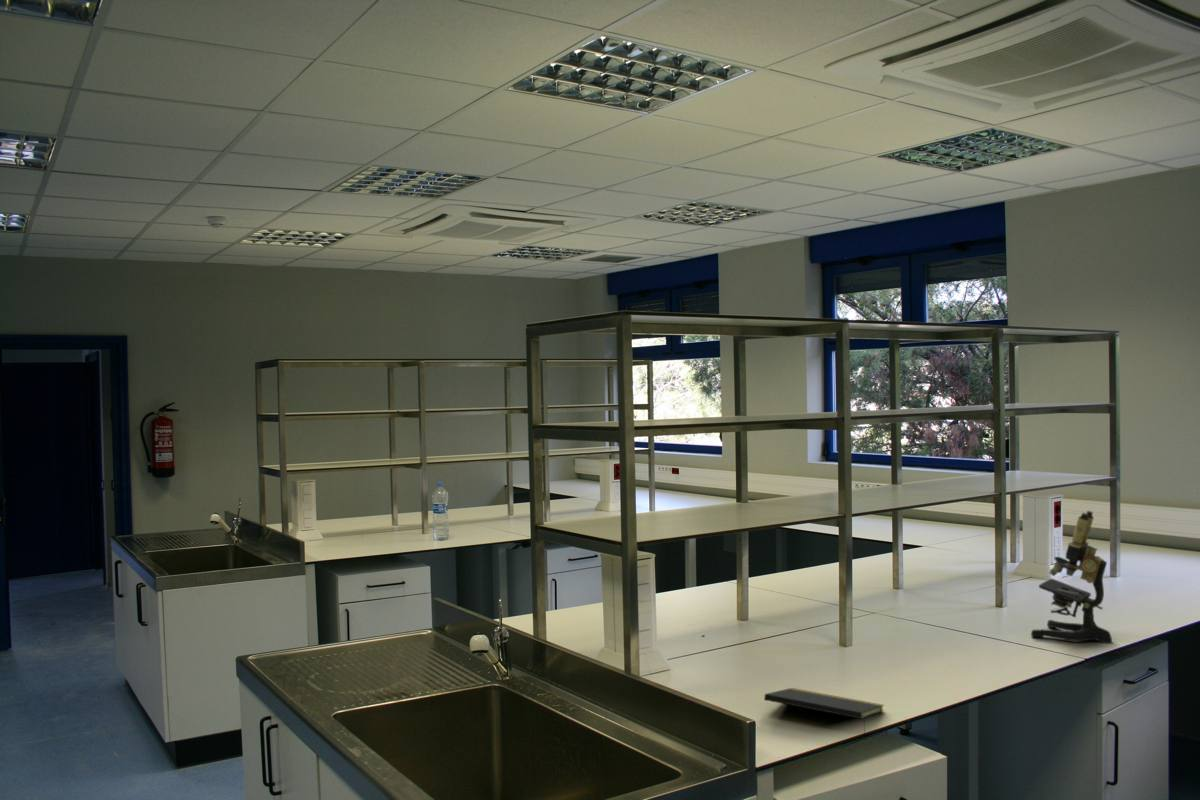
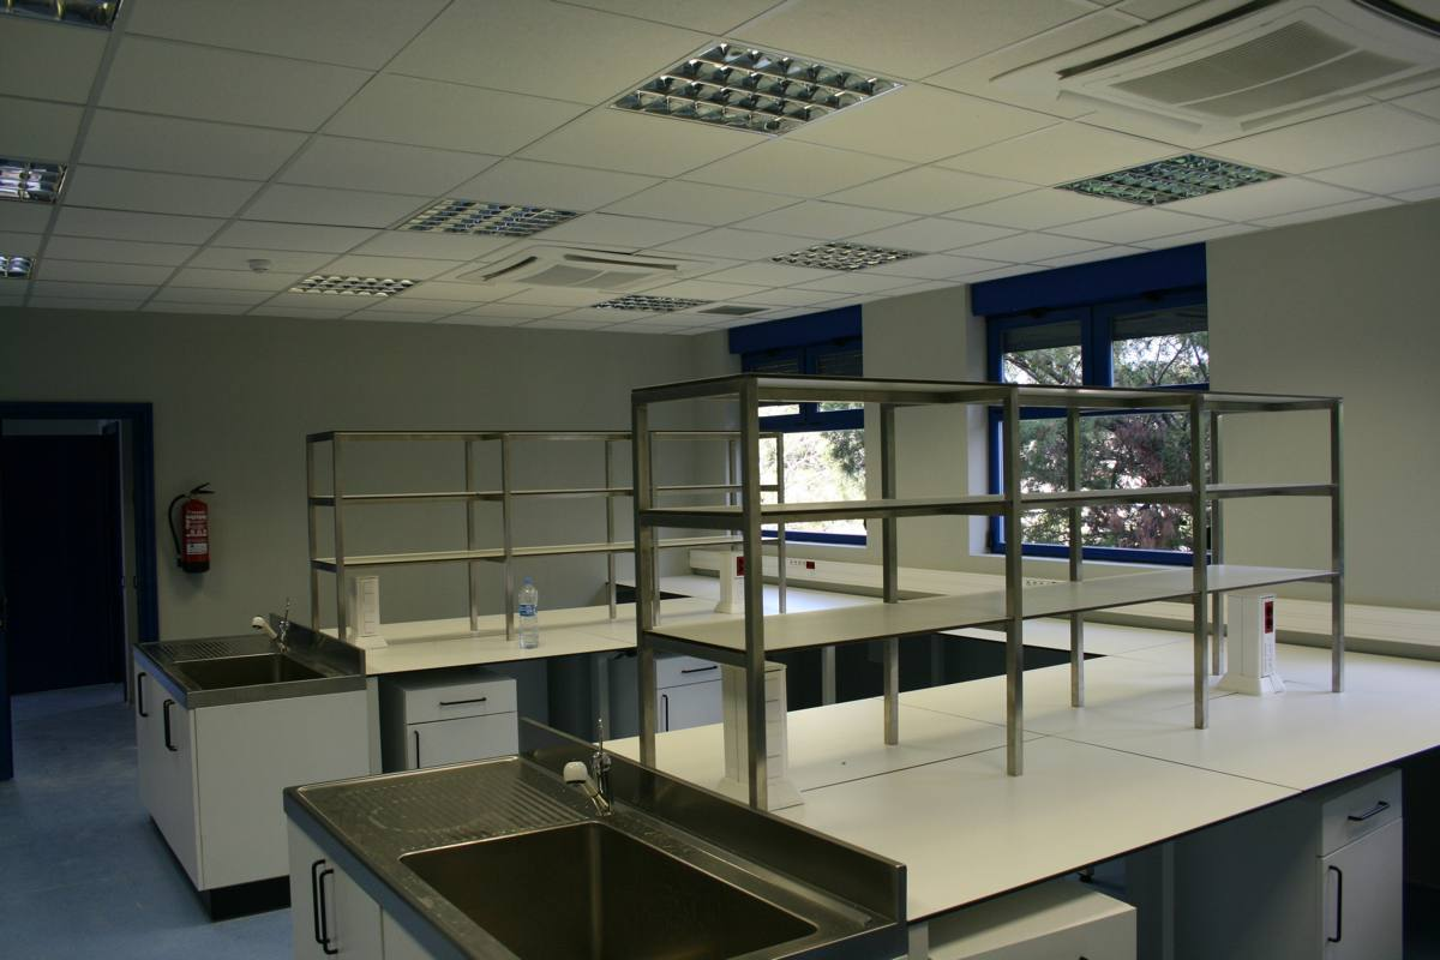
- microscope [1030,510,1113,644]
- notepad [763,687,885,734]
